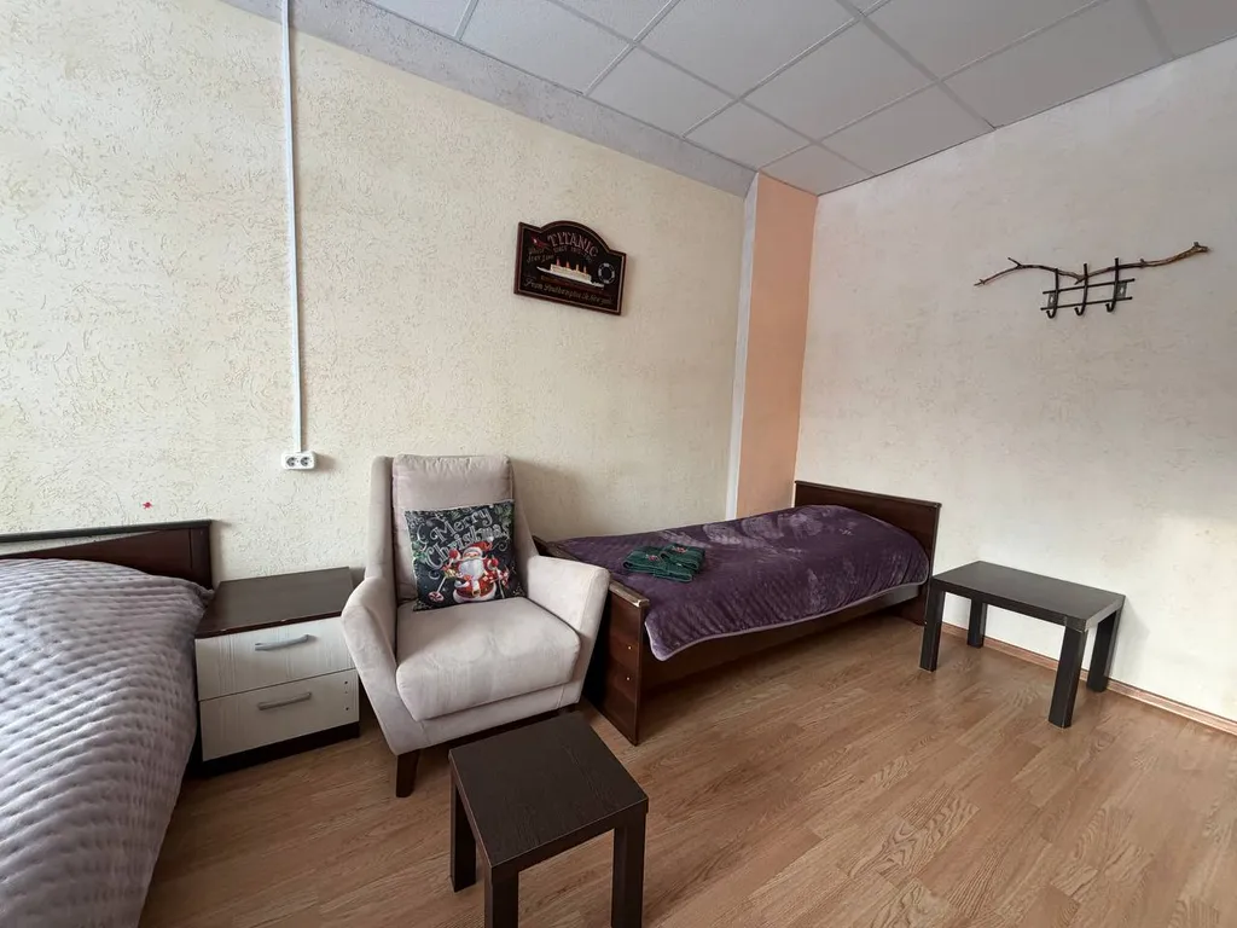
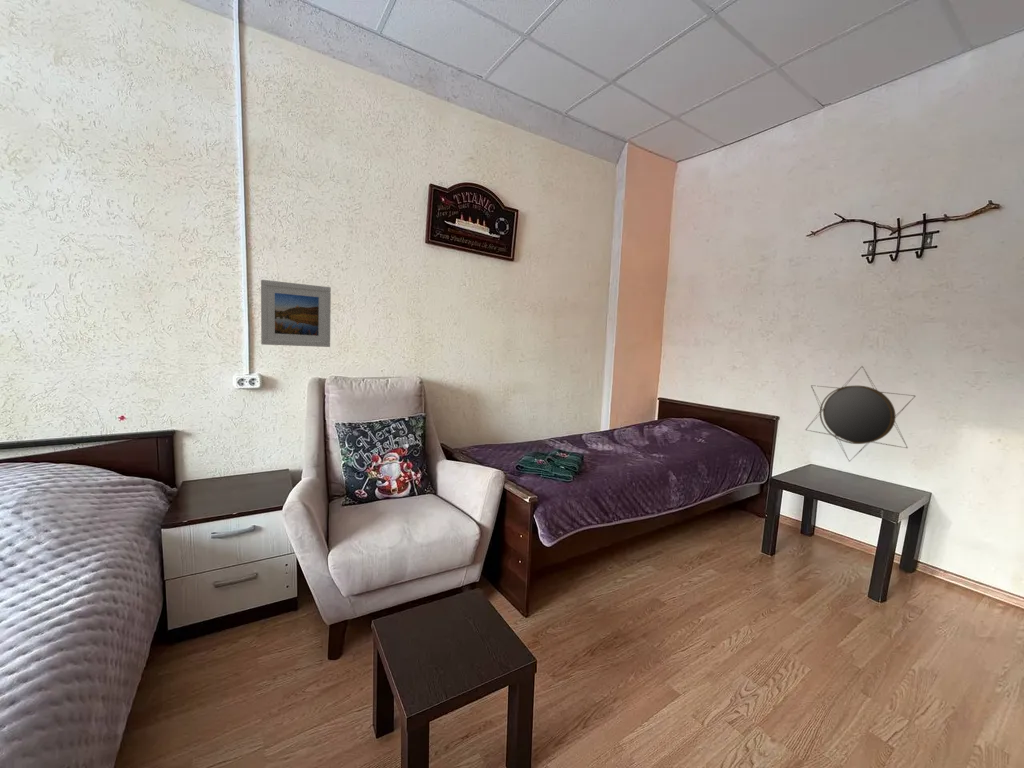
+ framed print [260,279,332,348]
+ home mirror [804,365,916,463]
